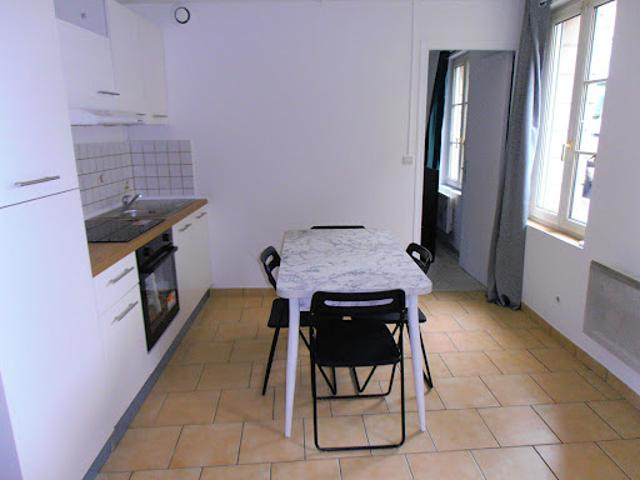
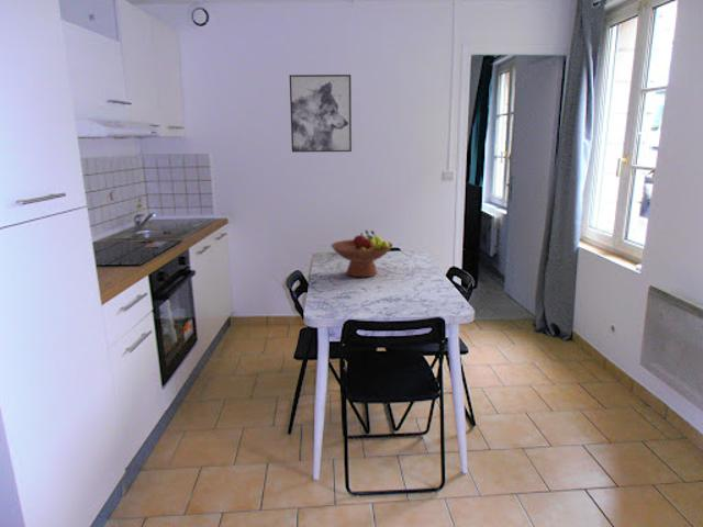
+ wall art [288,74,353,154]
+ fruit bowl [330,228,394,278]
